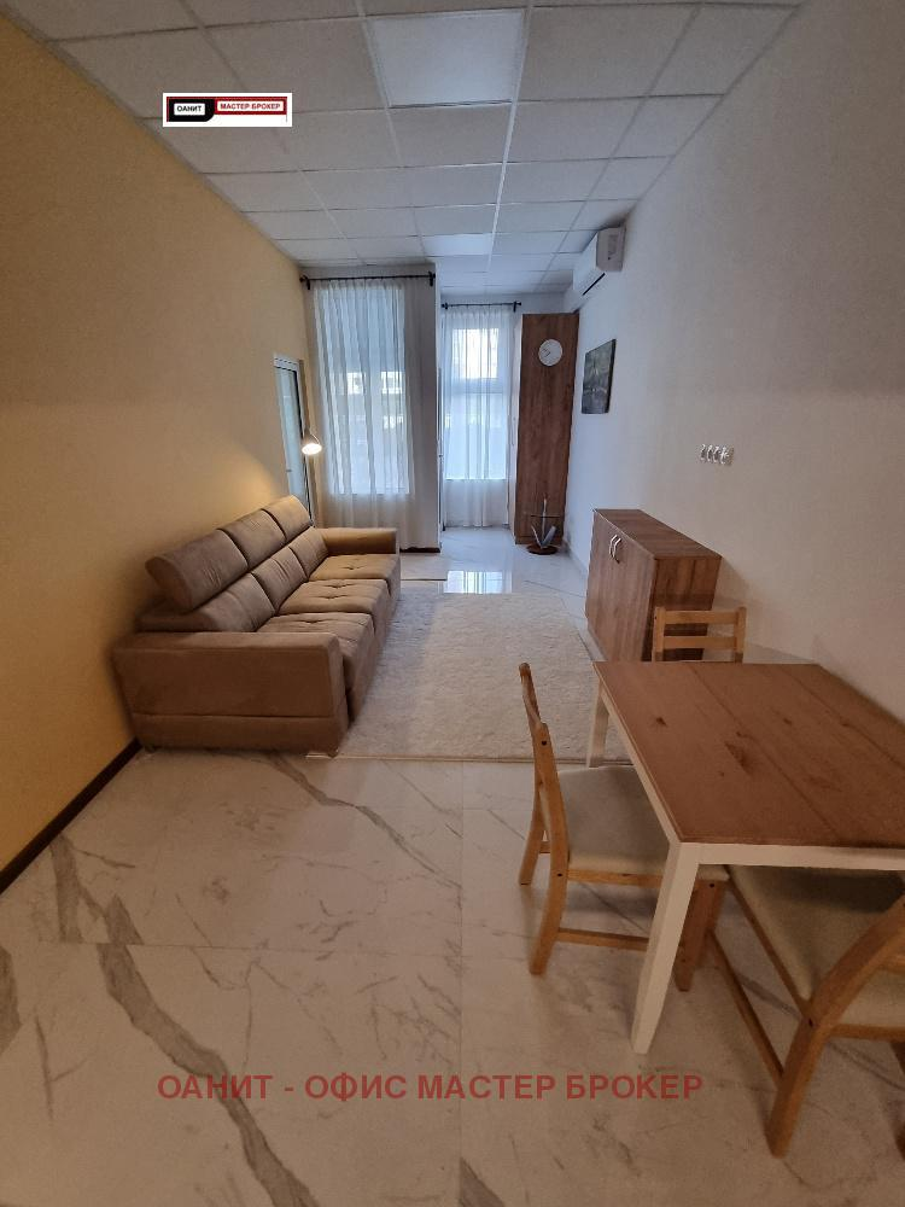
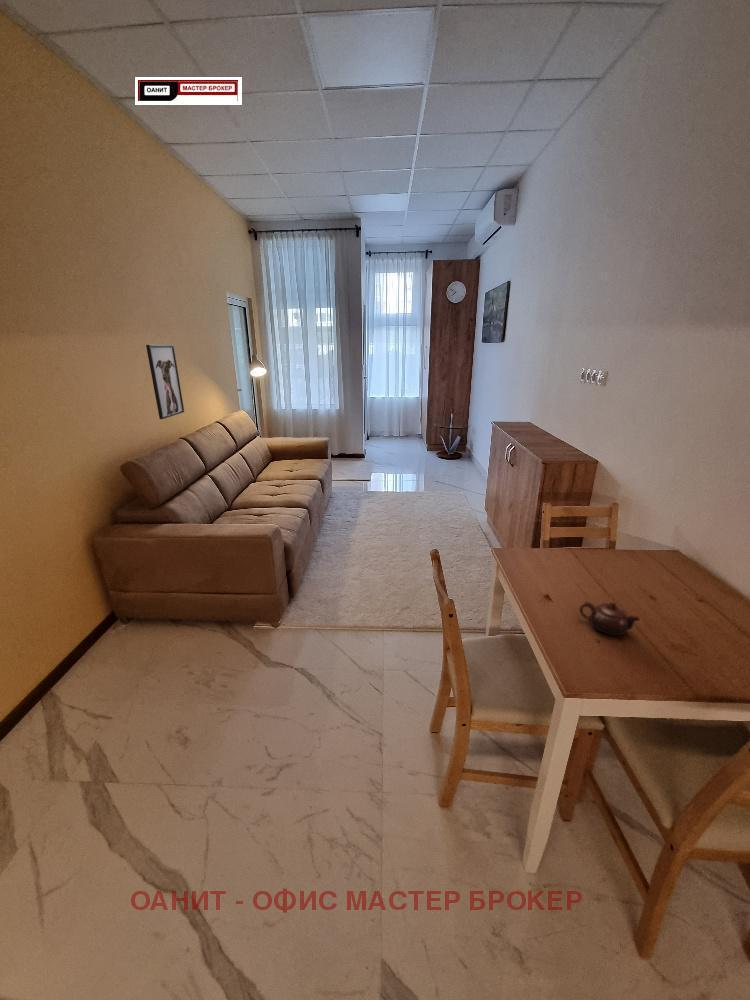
+ teapot [578,600,641,637]
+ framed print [145,344,185,420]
